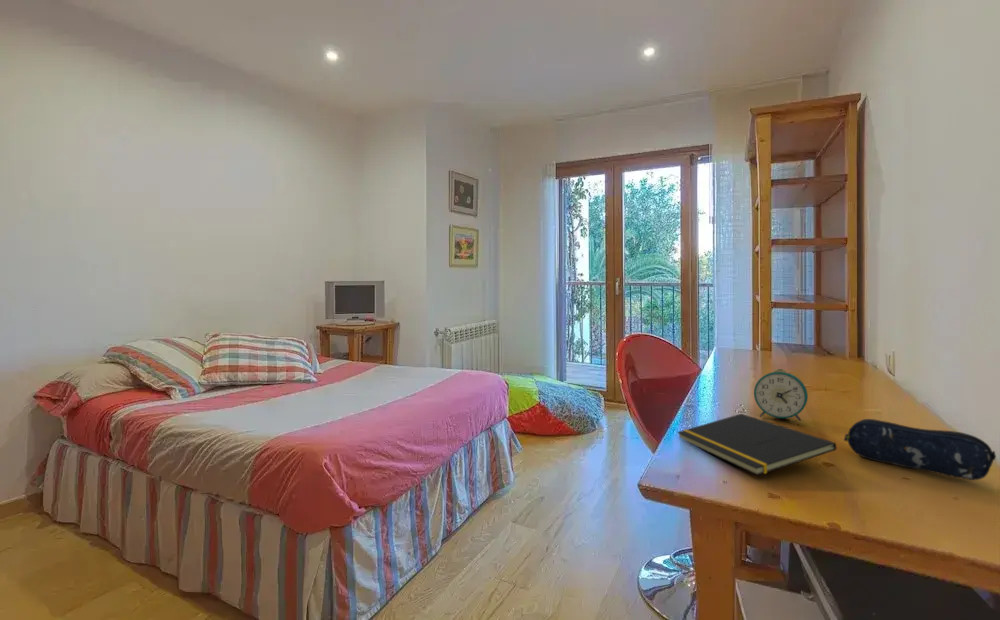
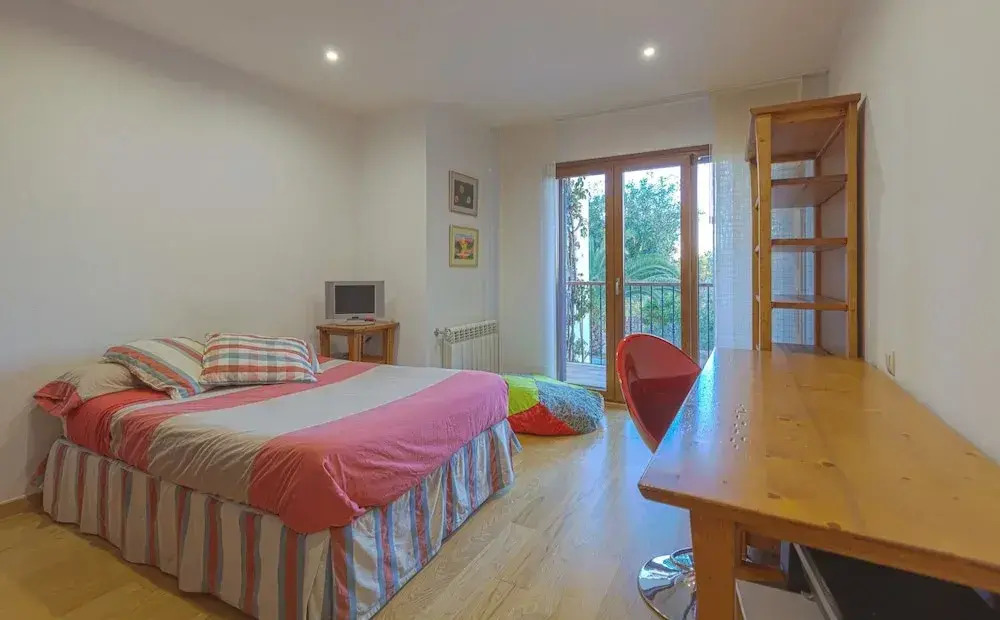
- pencil case [843,418,997,481]
- alarm clock [753,368,809,422]
- notepad [676,413,838,476]
